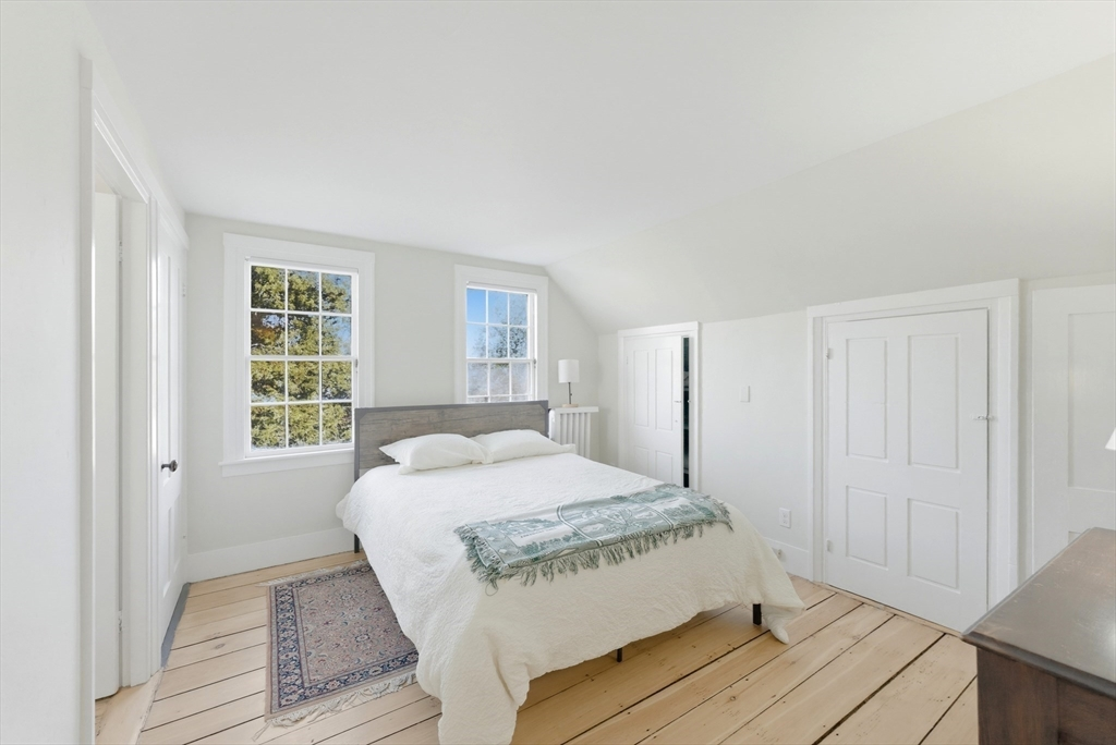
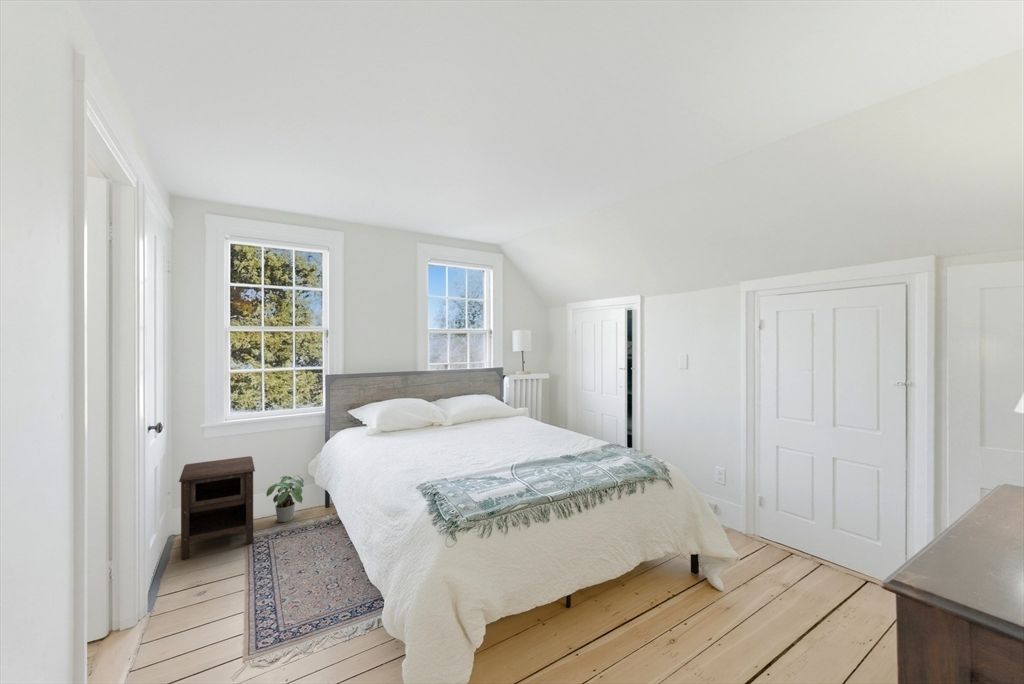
+ nightstand [178,455,256,560]
+ potted plant [265,474,305,523]
